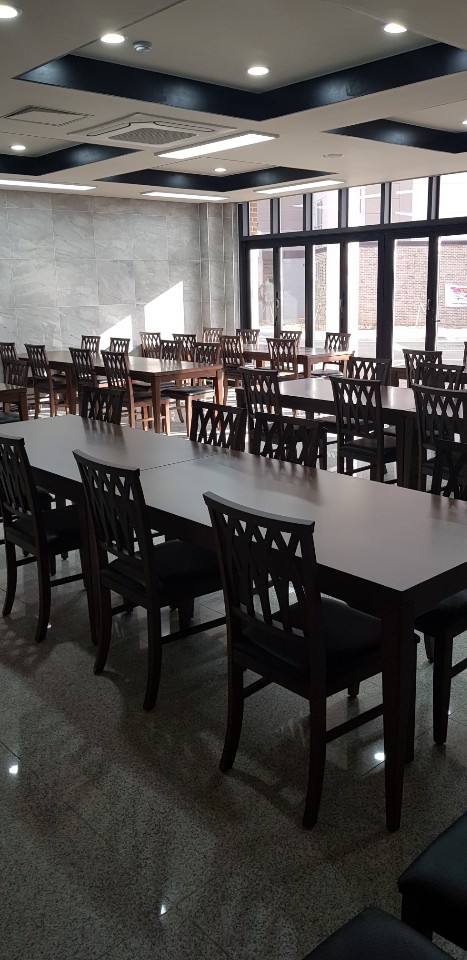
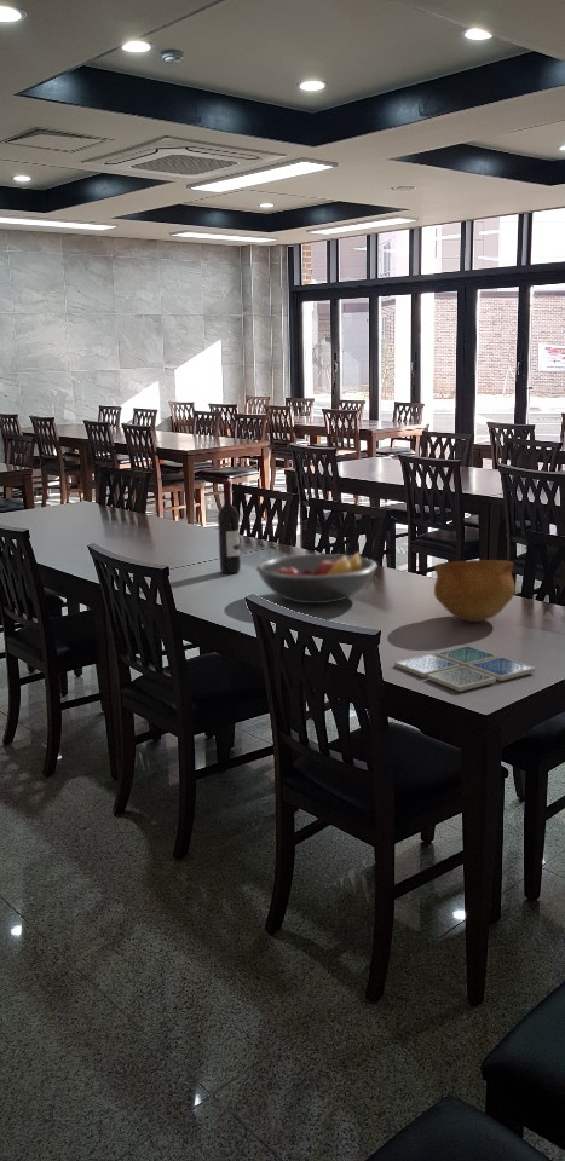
+ fruit bowl [255,550,379,605]
+ drink coaster [393,645,536,693]
+ wine bottle [217,479,242,574]
+ bowl [433,559,517,623]
